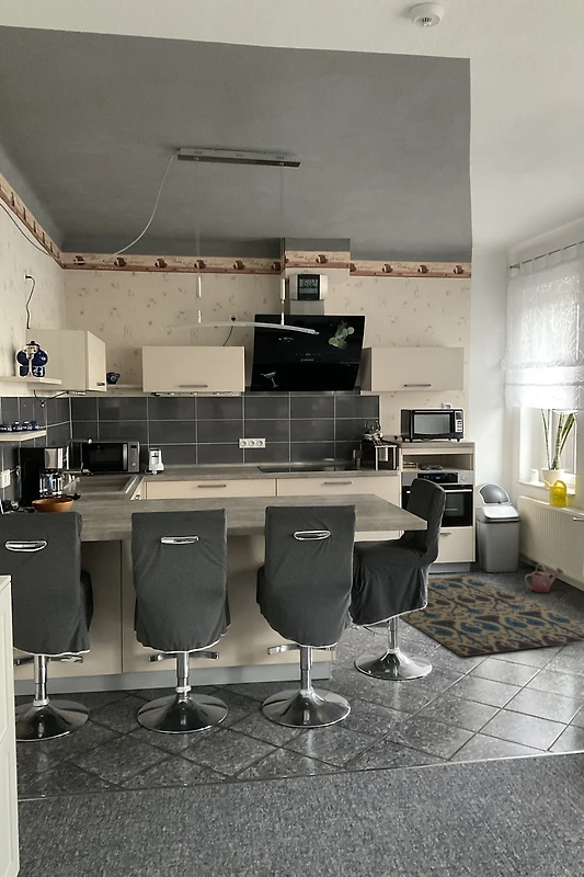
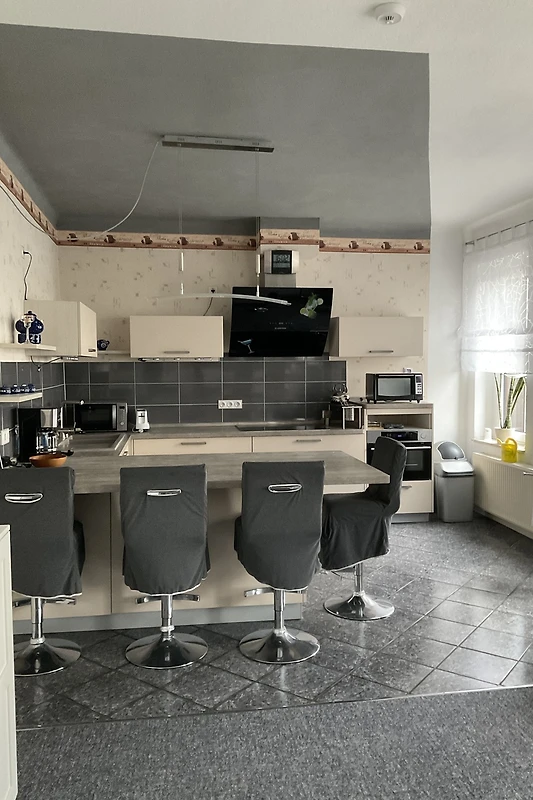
- rug [399,574,584,657]
- watering can [524,562,564,593]
